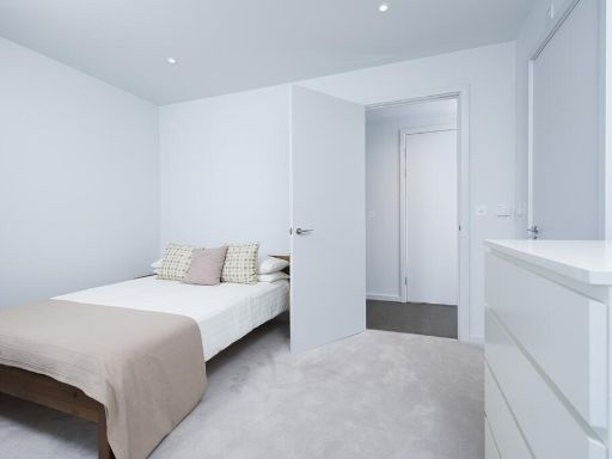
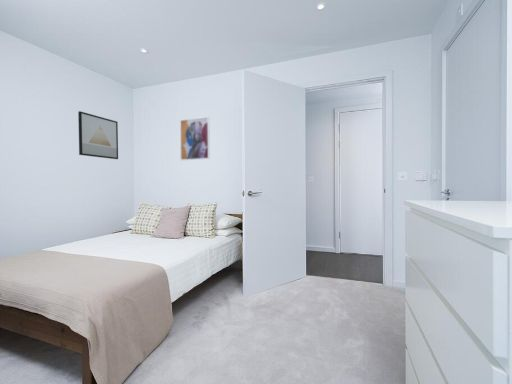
+ wall art [179,116,211,161]
+ wall art [77,110,119,160]
